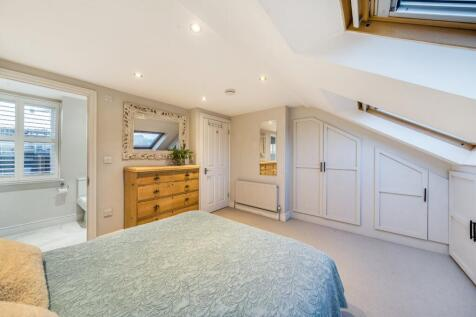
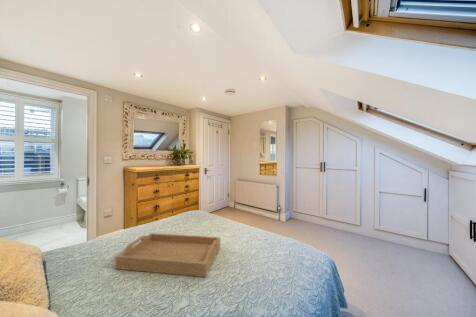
+ serving tray [114,232,221,278]
